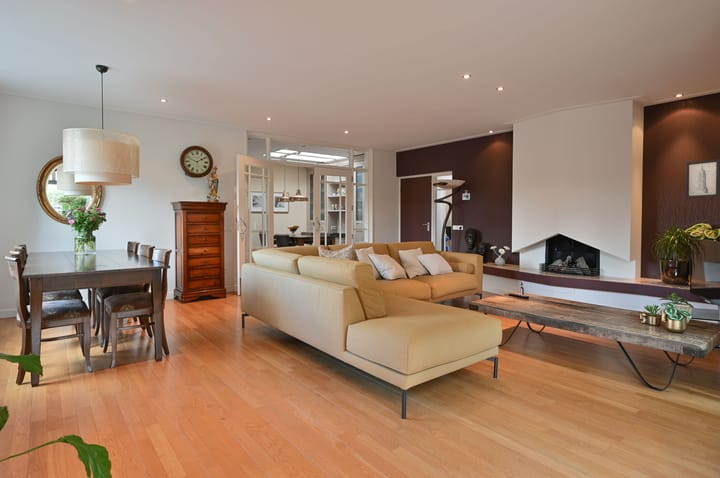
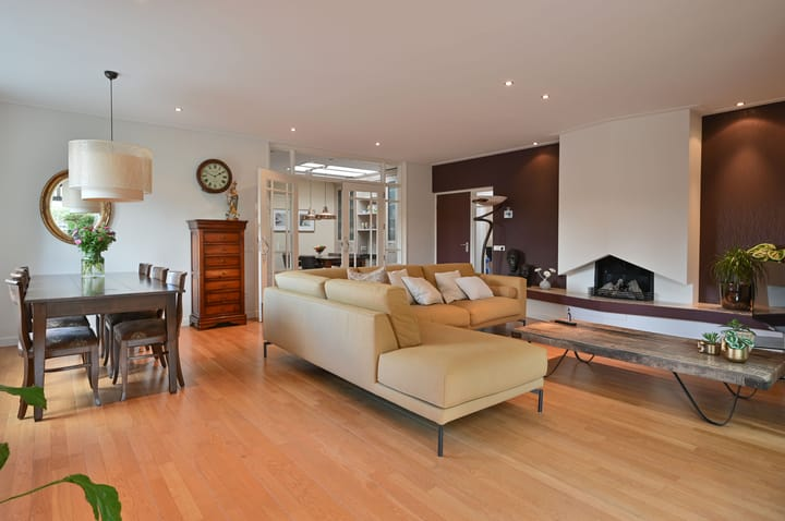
- wall art [685,158,720,199]
